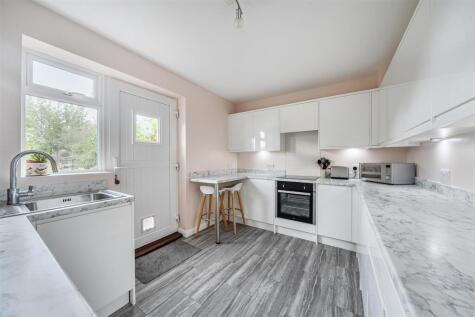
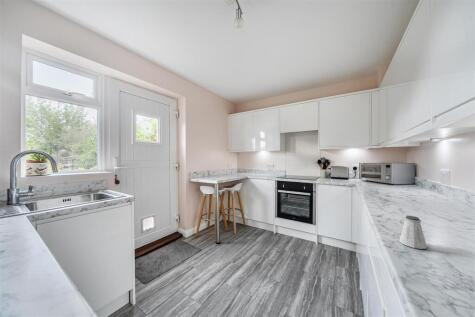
+ saltshaker [398,215,428,250]
